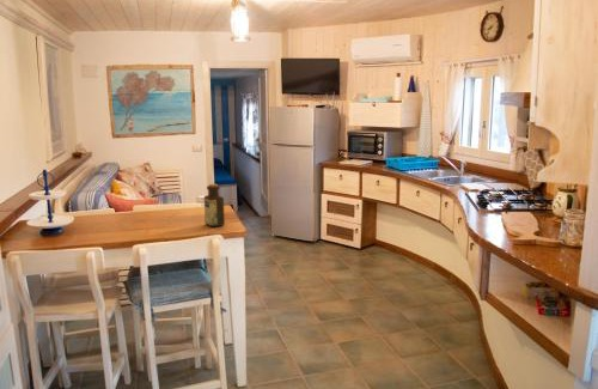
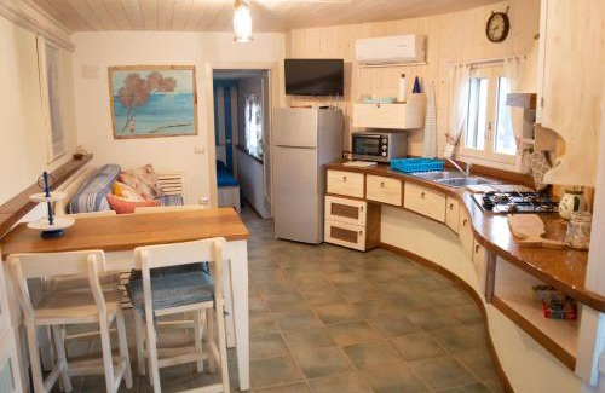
- bottle [203,183,226,229]
